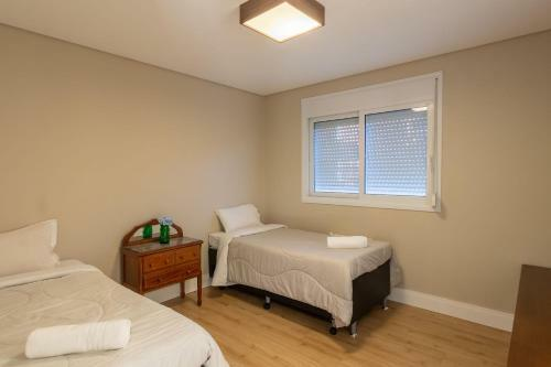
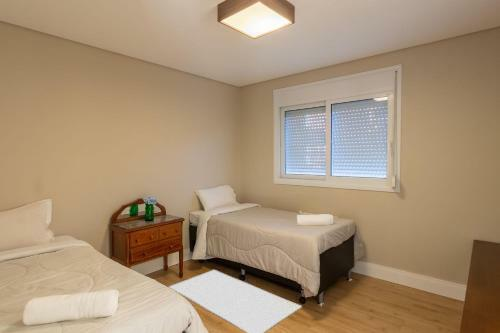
+ rug [168,269,303,333]
